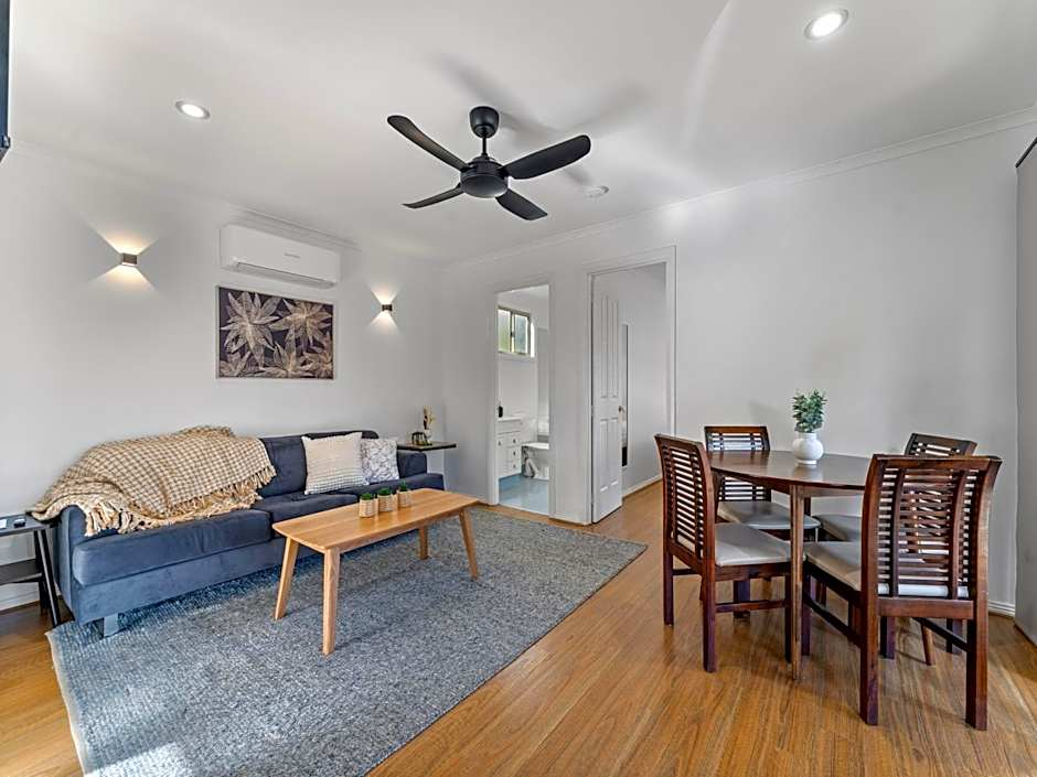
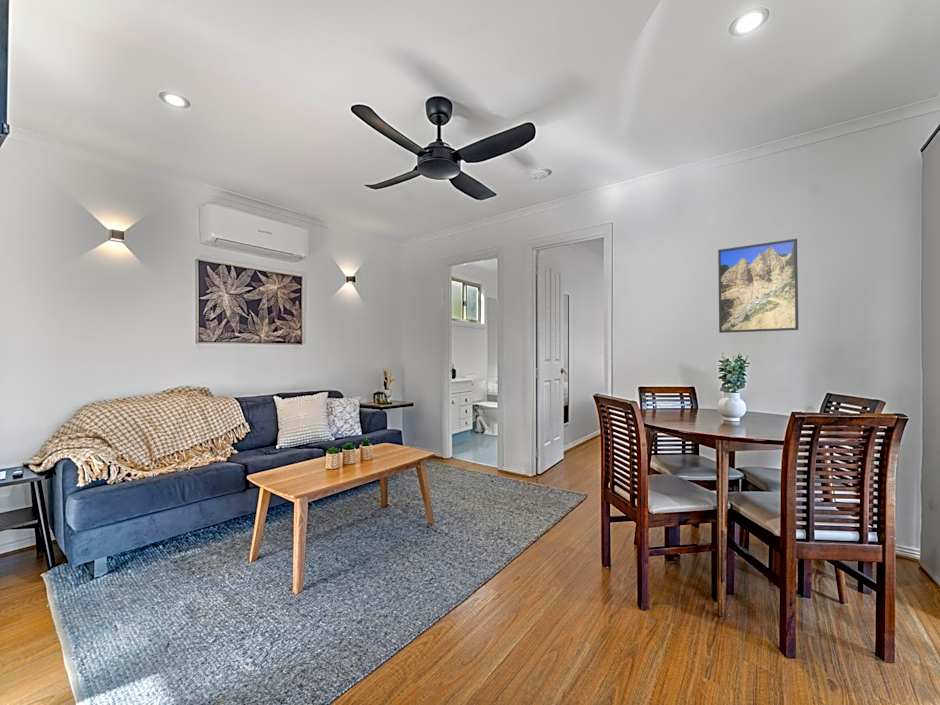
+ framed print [717,238,799,334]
